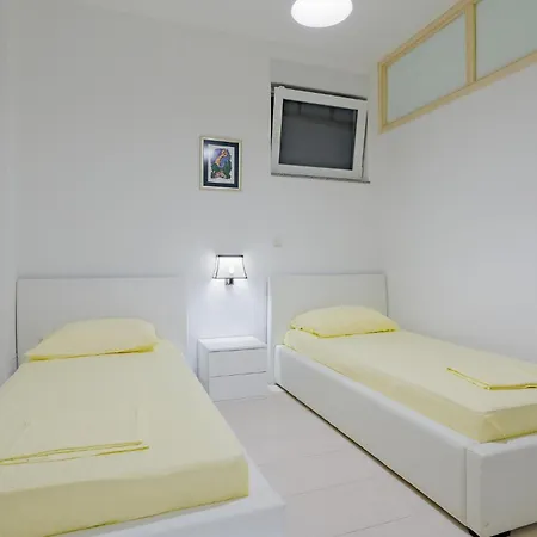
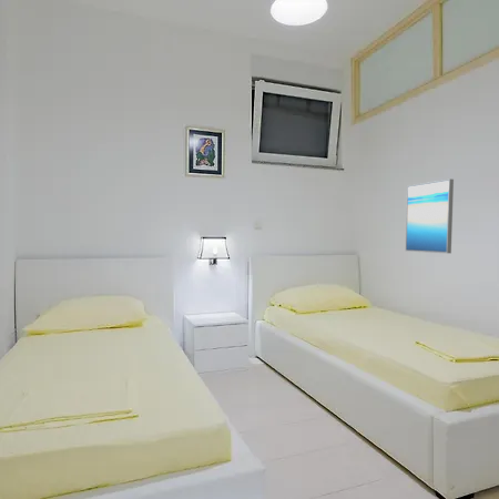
+ wall art [405,177,455,254]
